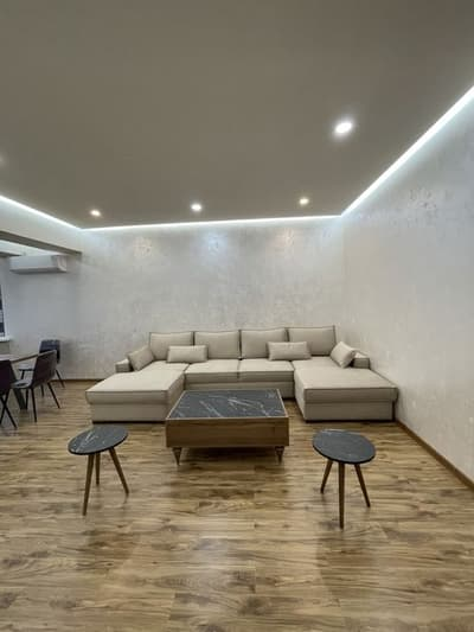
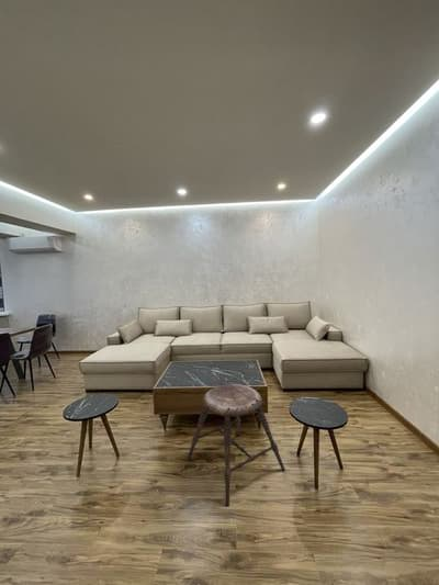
+ stool [187,383,285,508]
